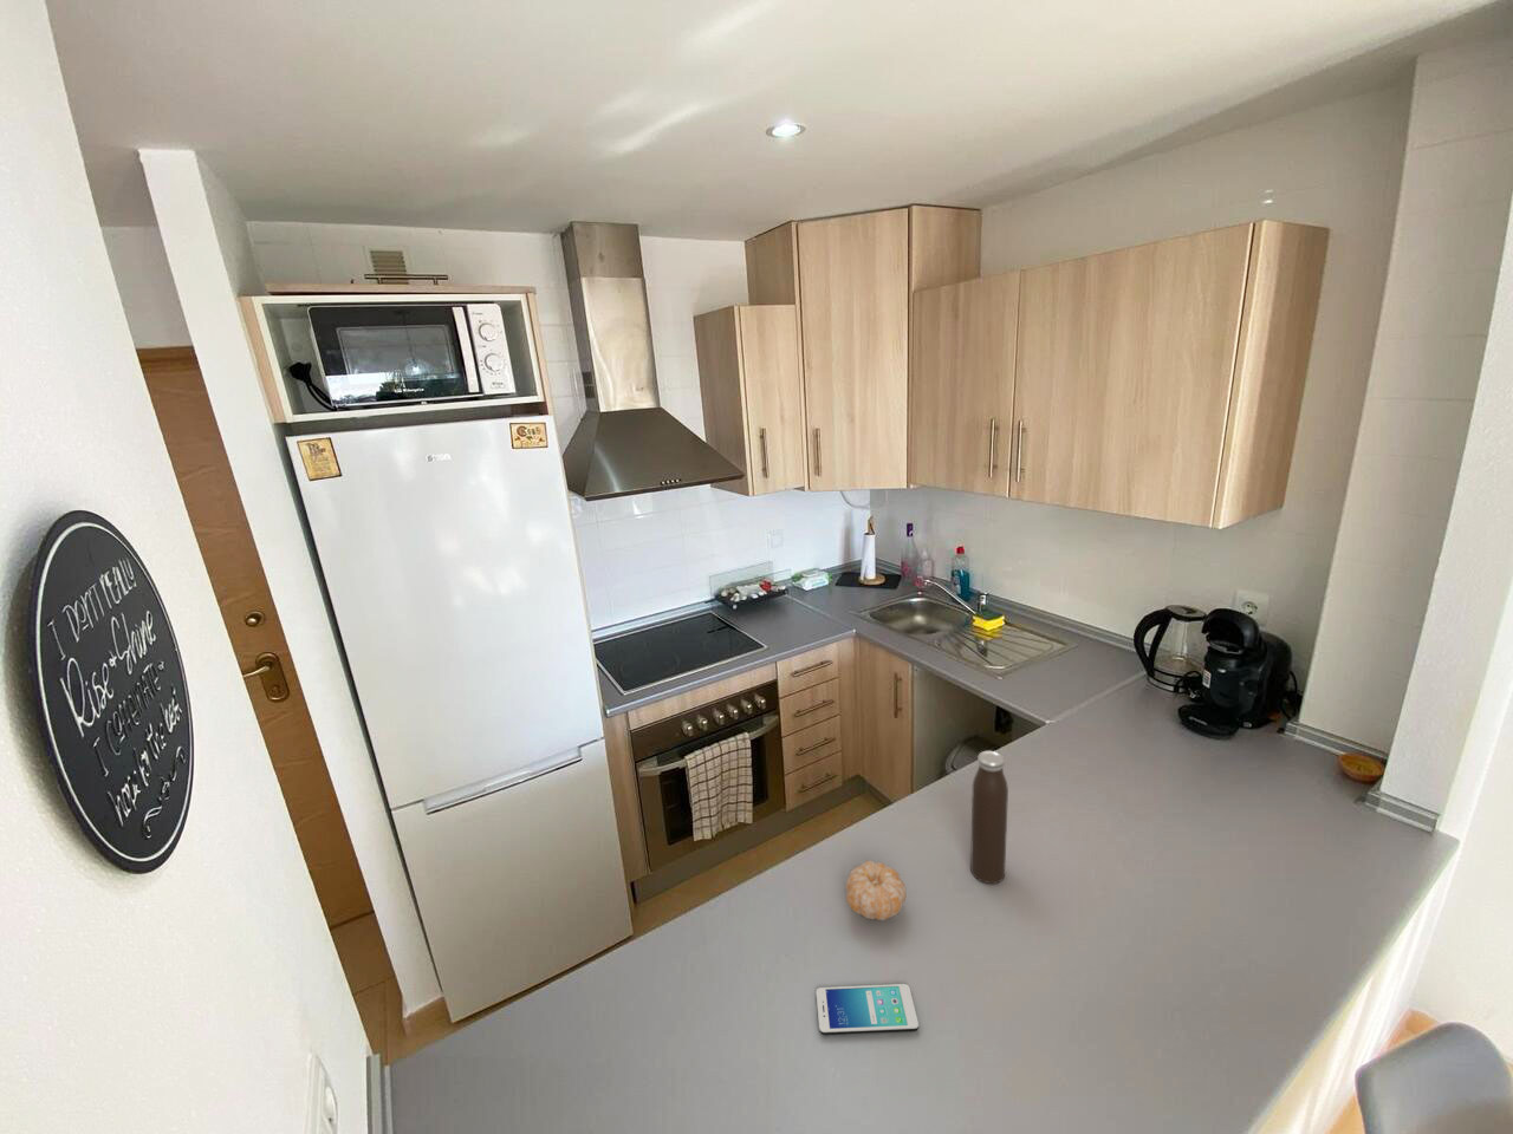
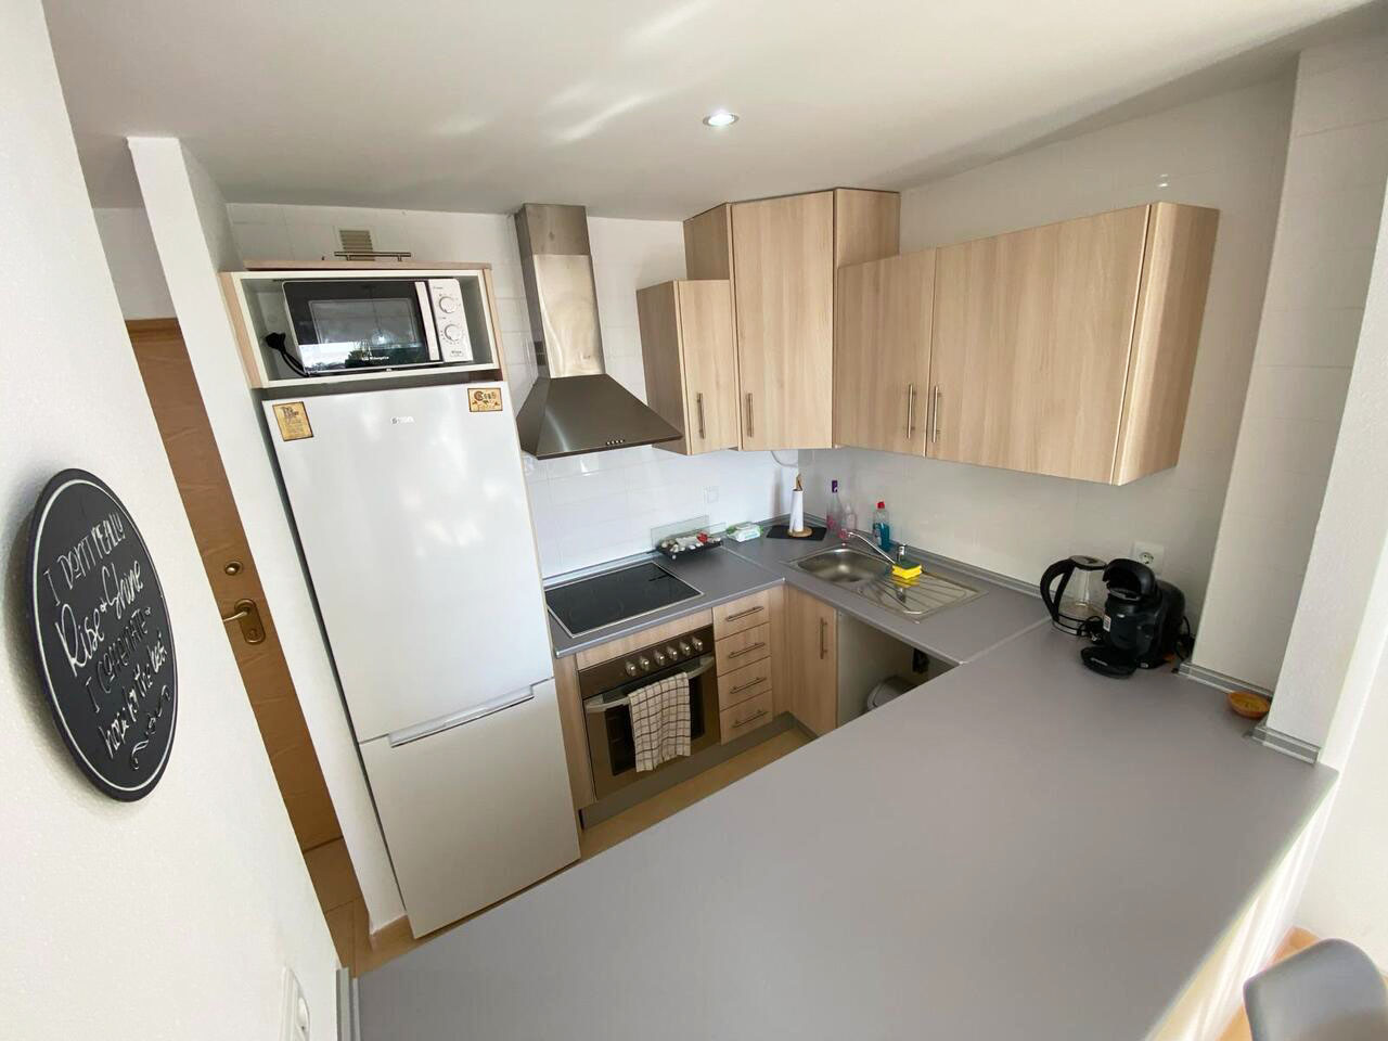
- fruit [845,860,907,921]
- smartphone [815,983,920,1036]
- water bottle [970,750,1009,885]
